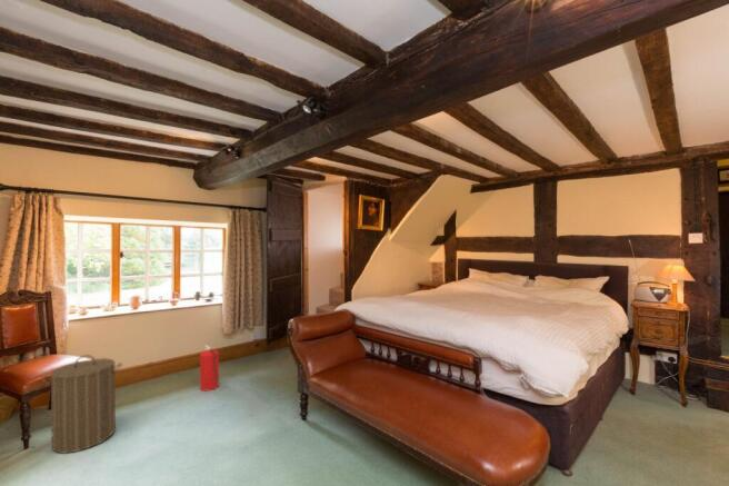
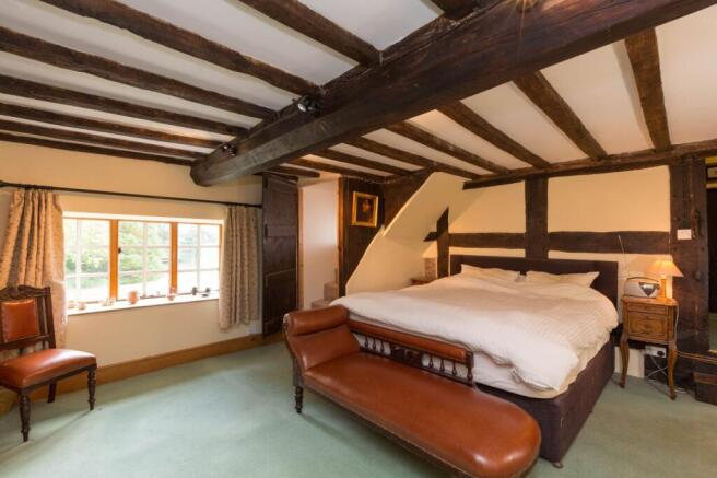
- laundry hamper [41,354,123,455]
- fire extinguisher [199,344,220,393]
